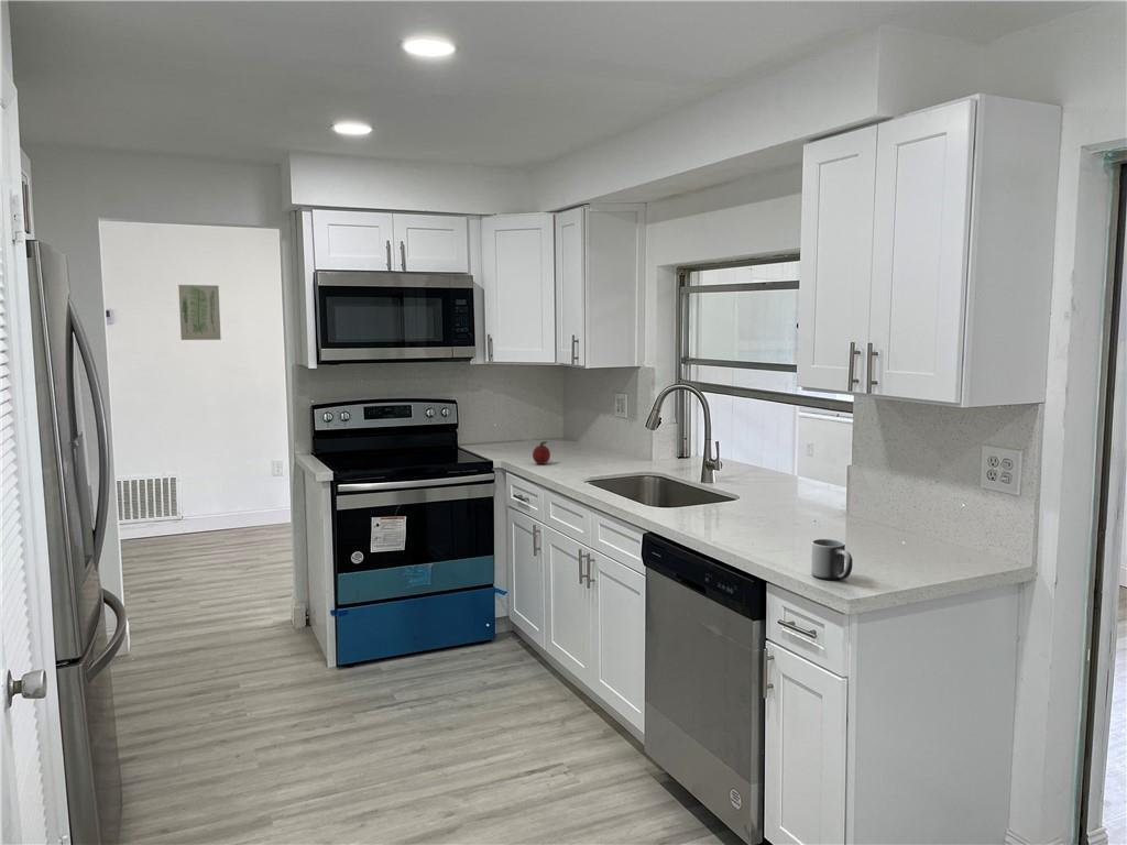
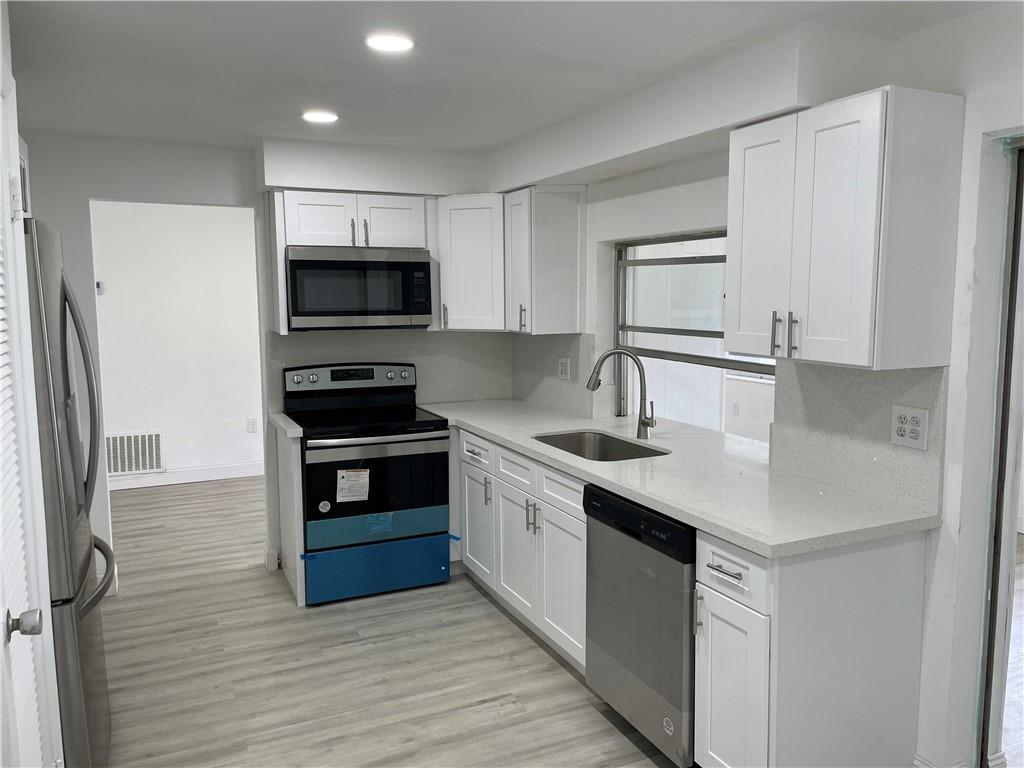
- mug [810,538,853,581]
- fruit [532,440,551,465]
- wall art [177,284,222,341]
